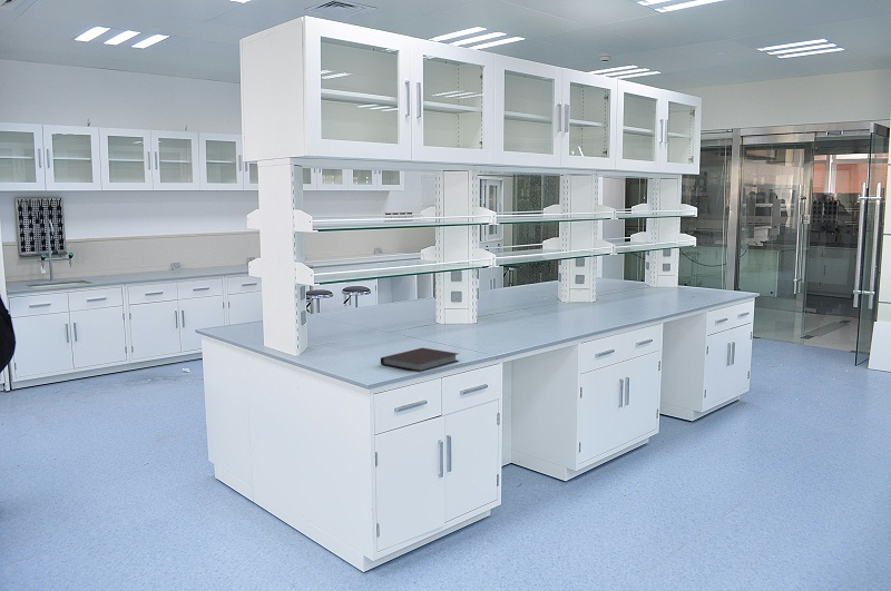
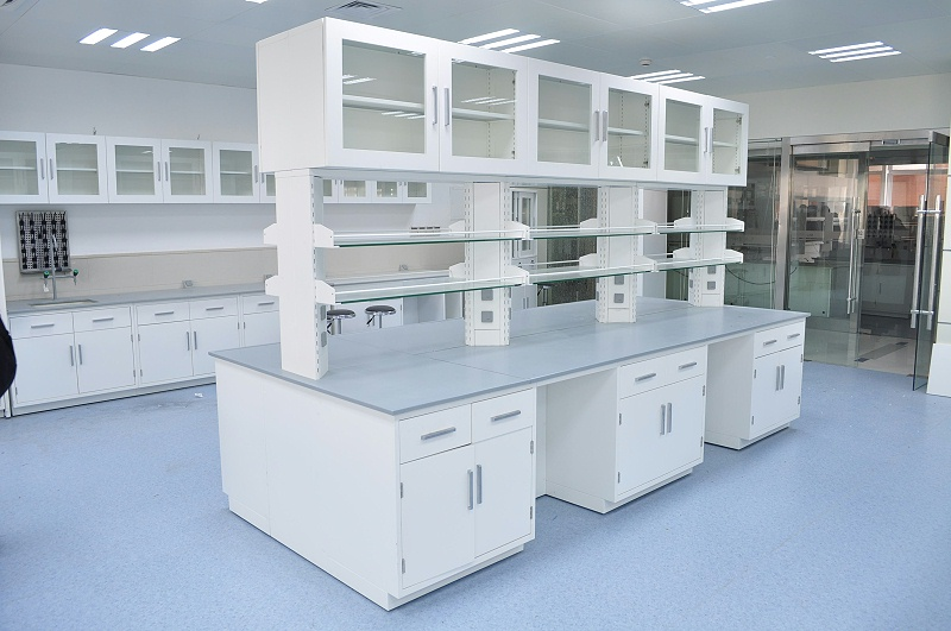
- notebook [380,347,459,373]
